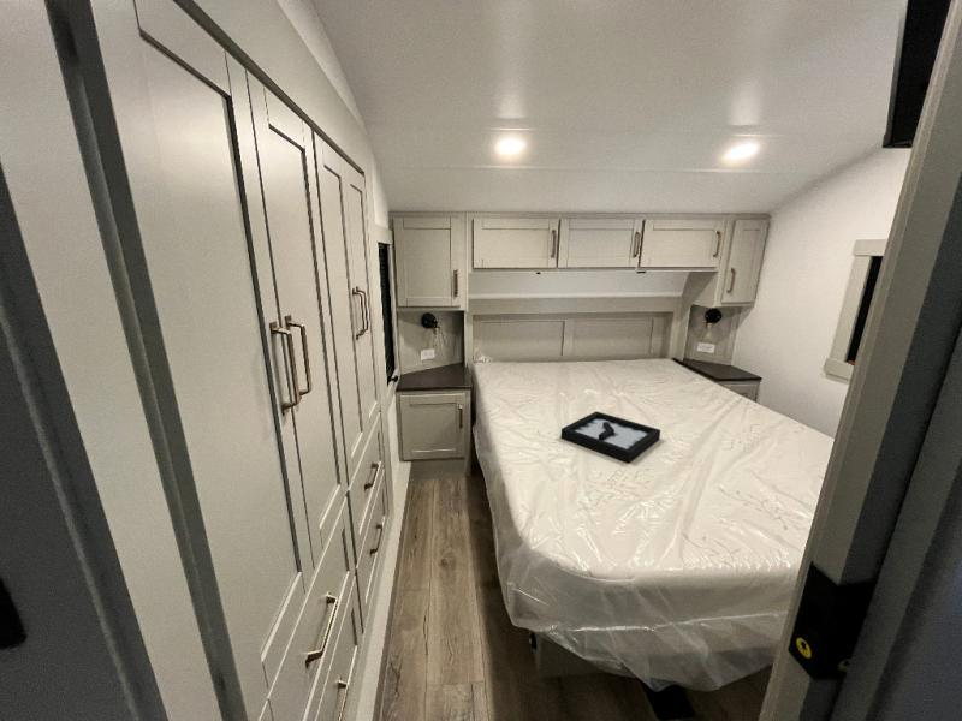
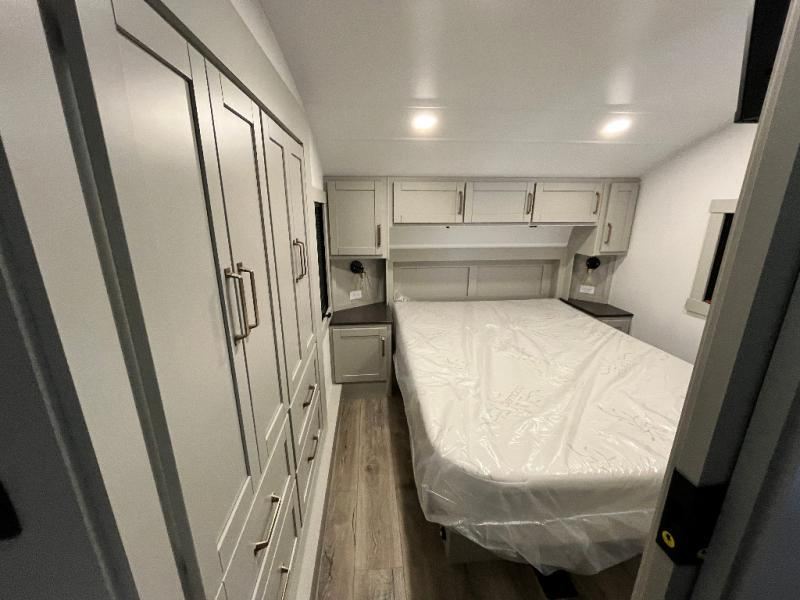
- decorative tray [560,410,661,464]
